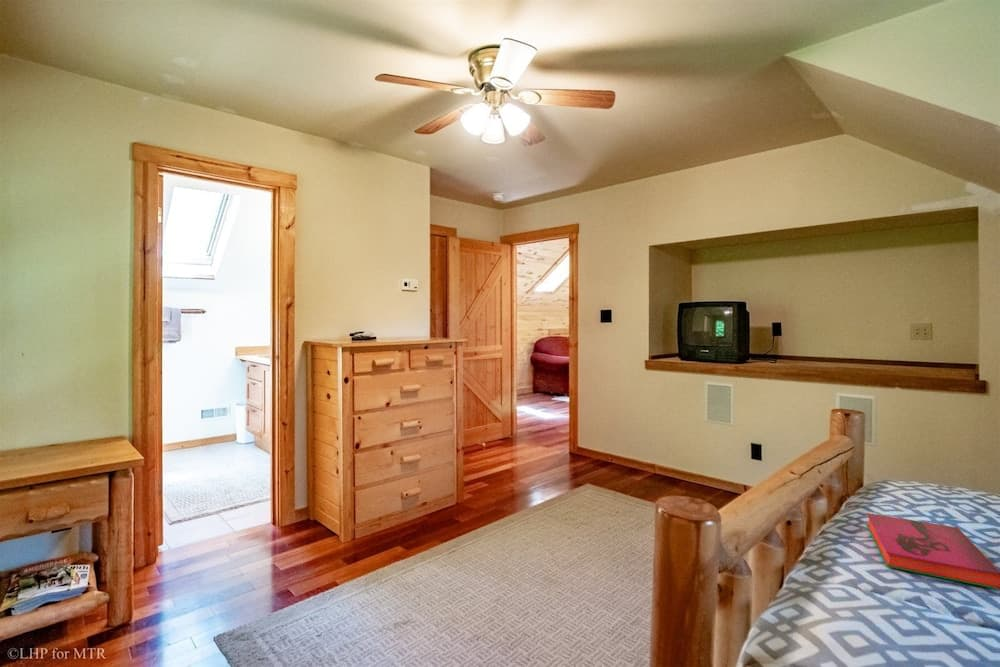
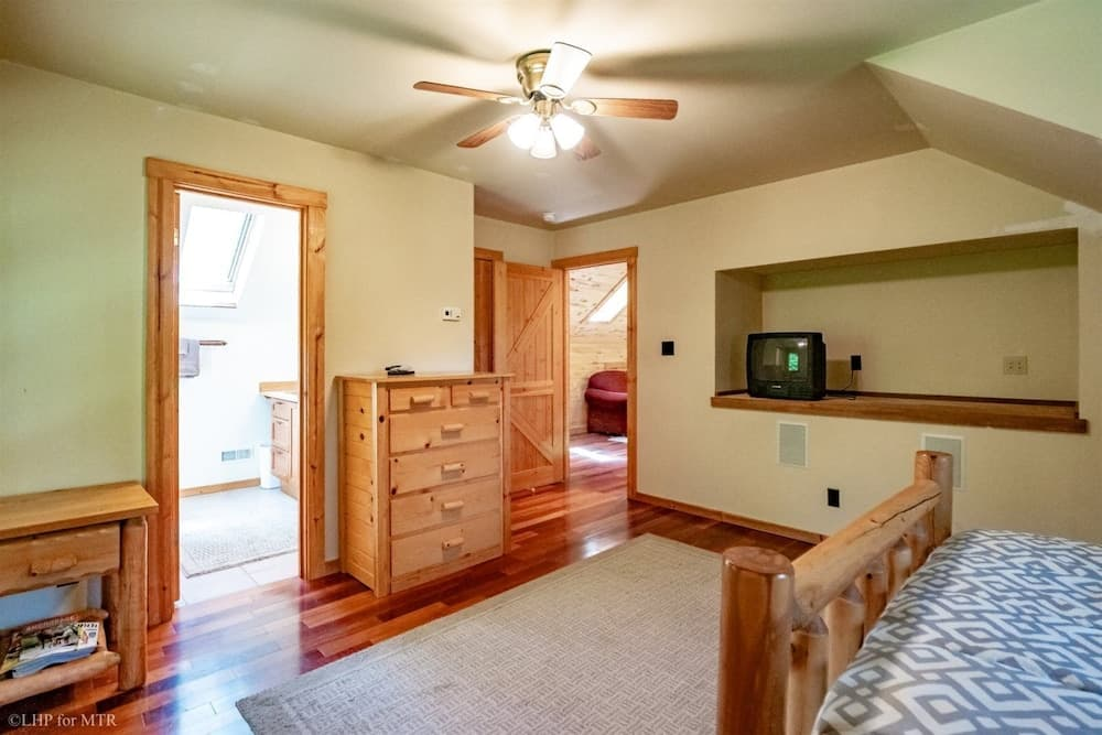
- hardback book [865,512,1000,591]
